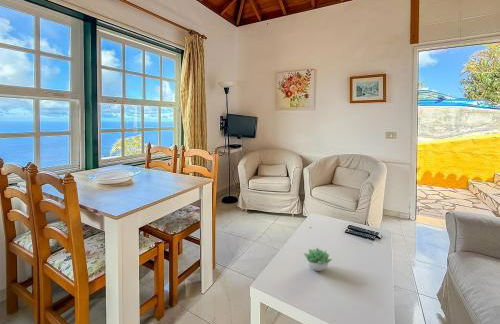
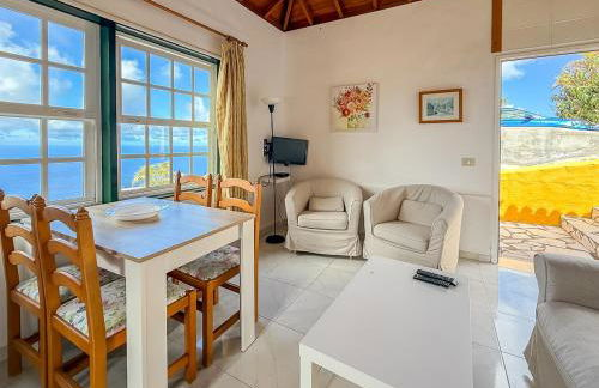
- succulent plant [303,247,333,272]
